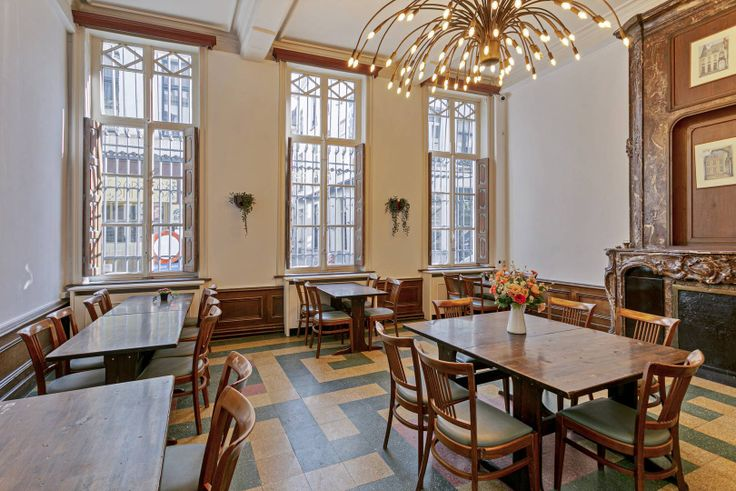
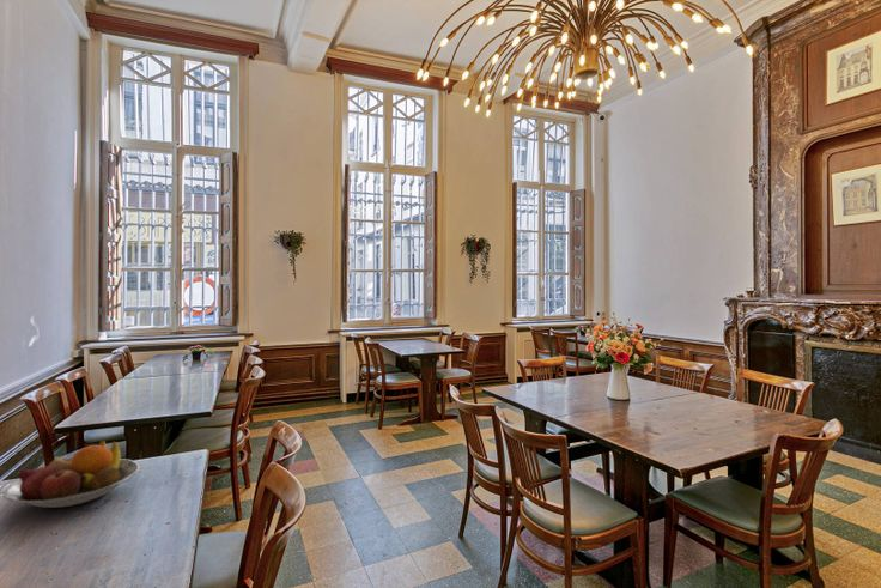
+ fruit bowl [1,438,140,509]
